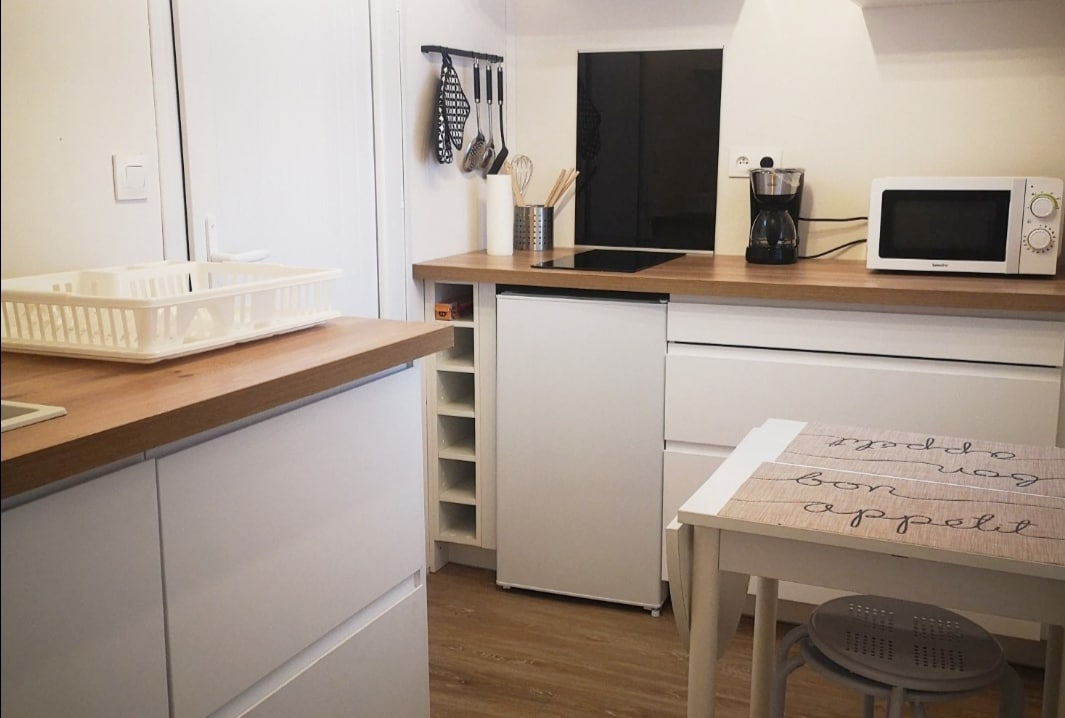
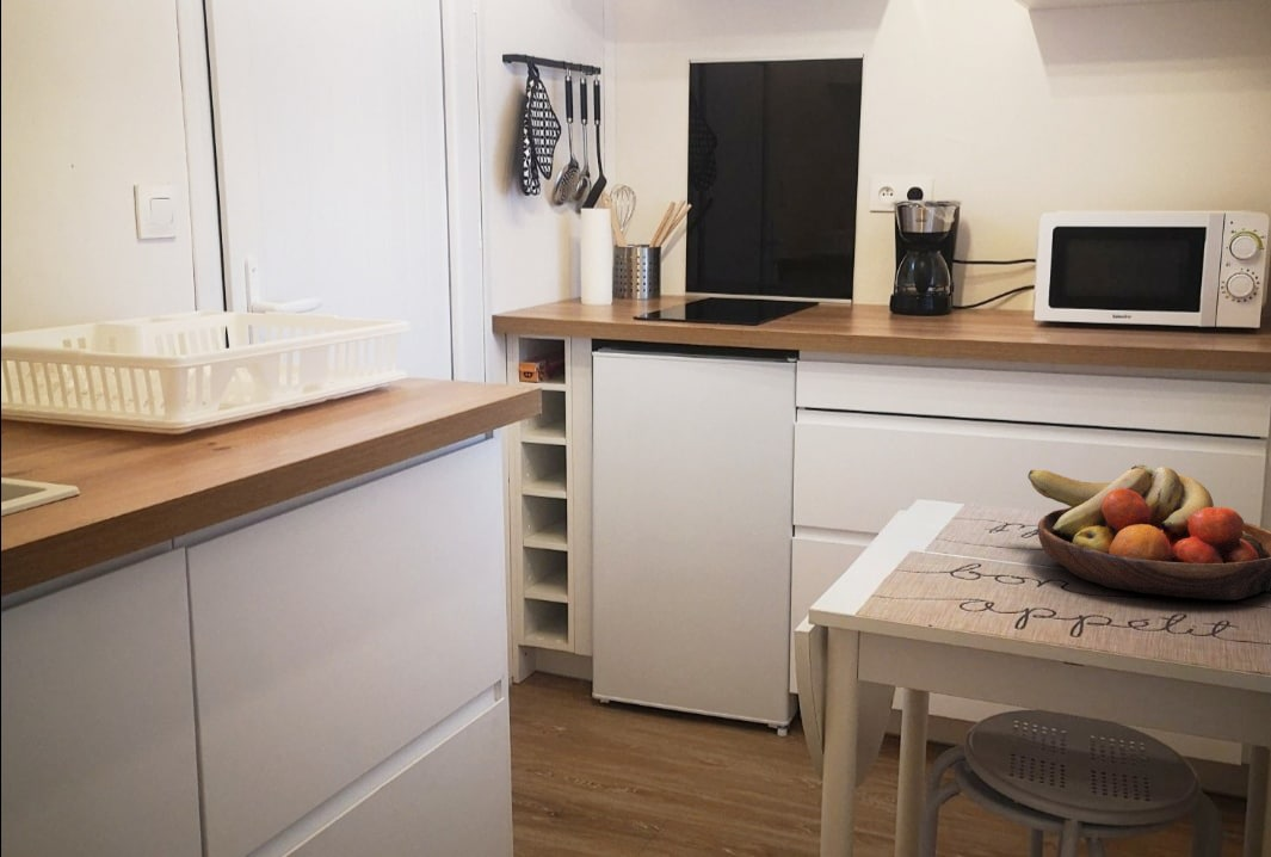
+ fruit bowl [1028,464,1271,602]
